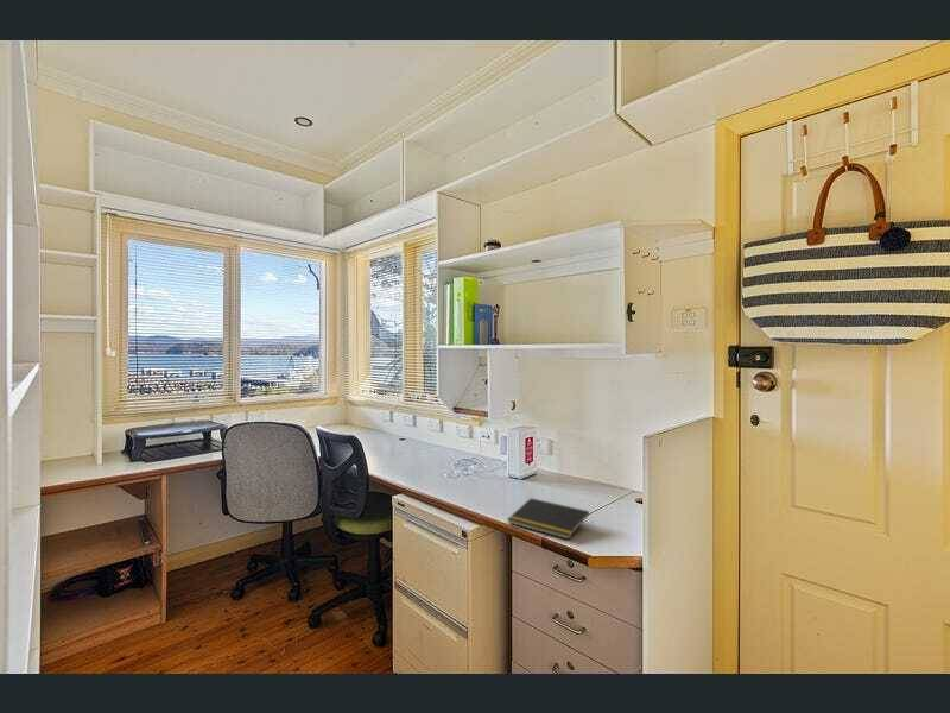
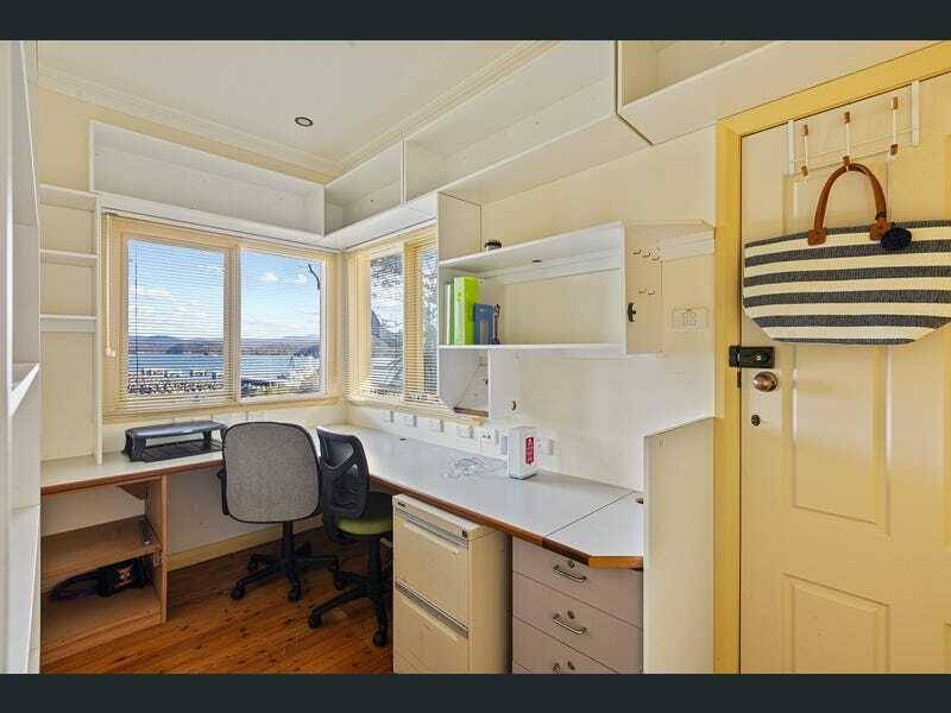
- notepad [506,497,590,541]
